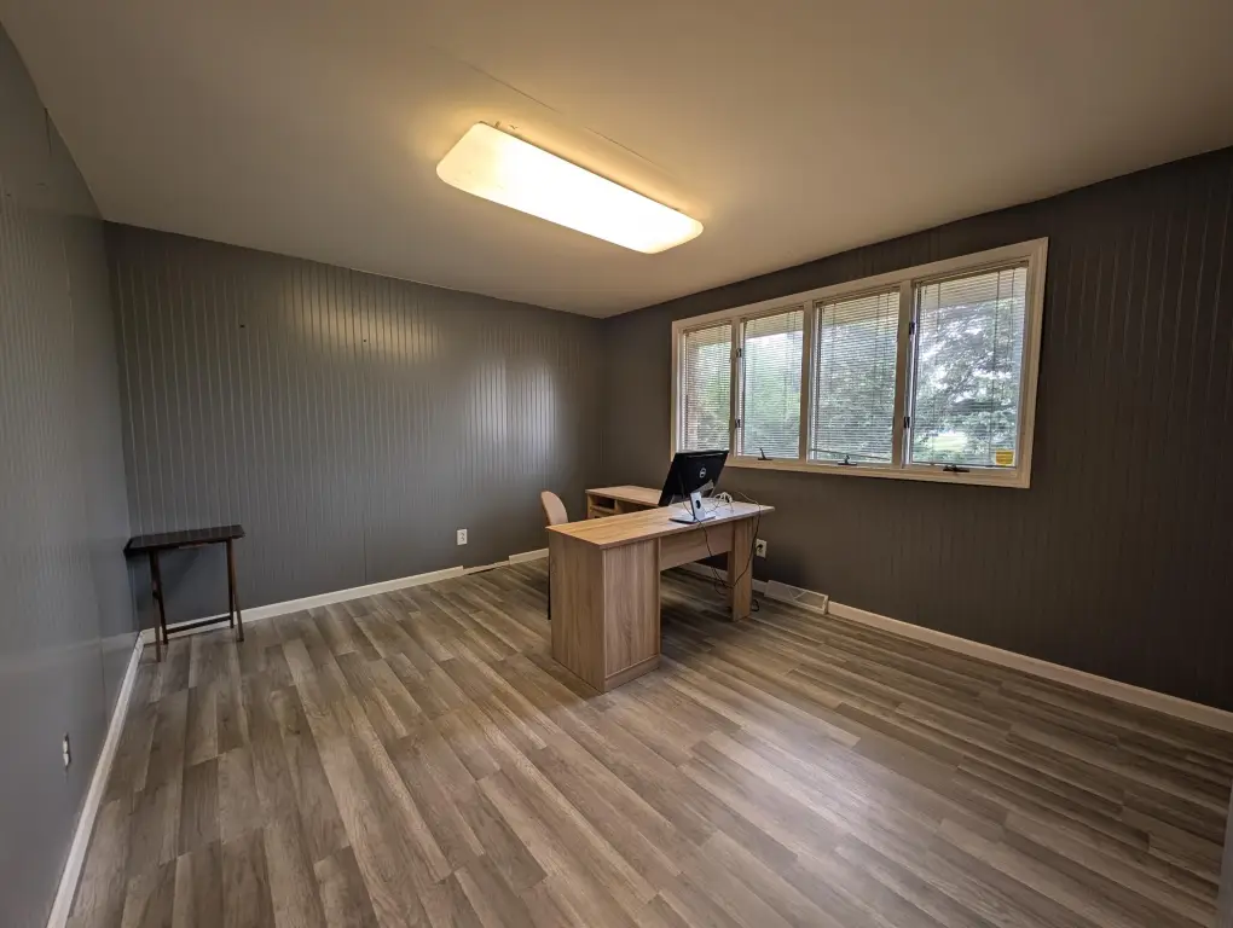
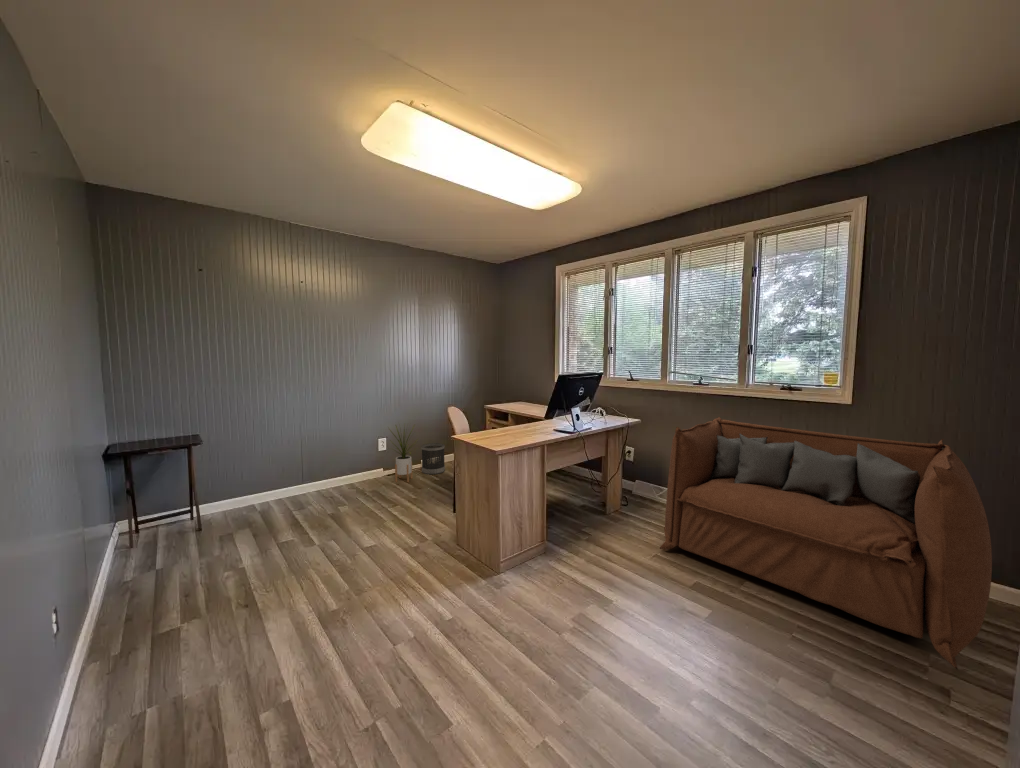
+ loveseat [659,417,993,671]
+ house plant [387,423,419,483]
+ wastebasket [420,442,446,475]
